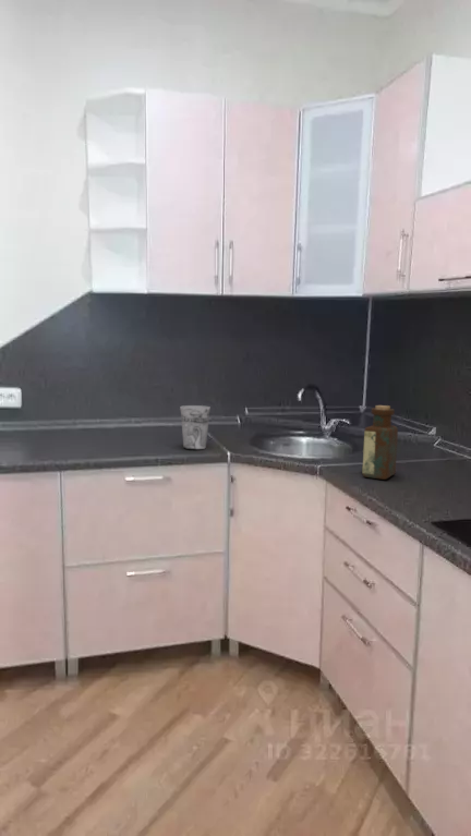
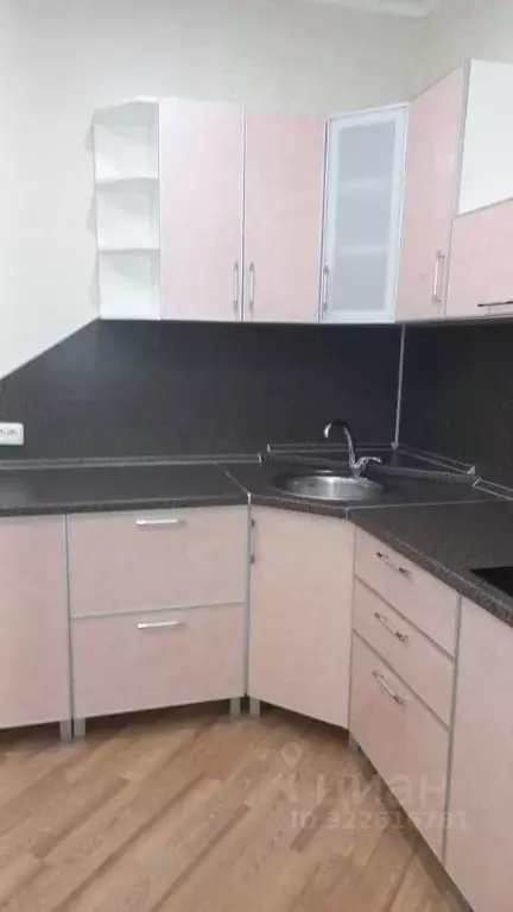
- bottle [361,404,399,481]
- cup [179,404,212,450]
